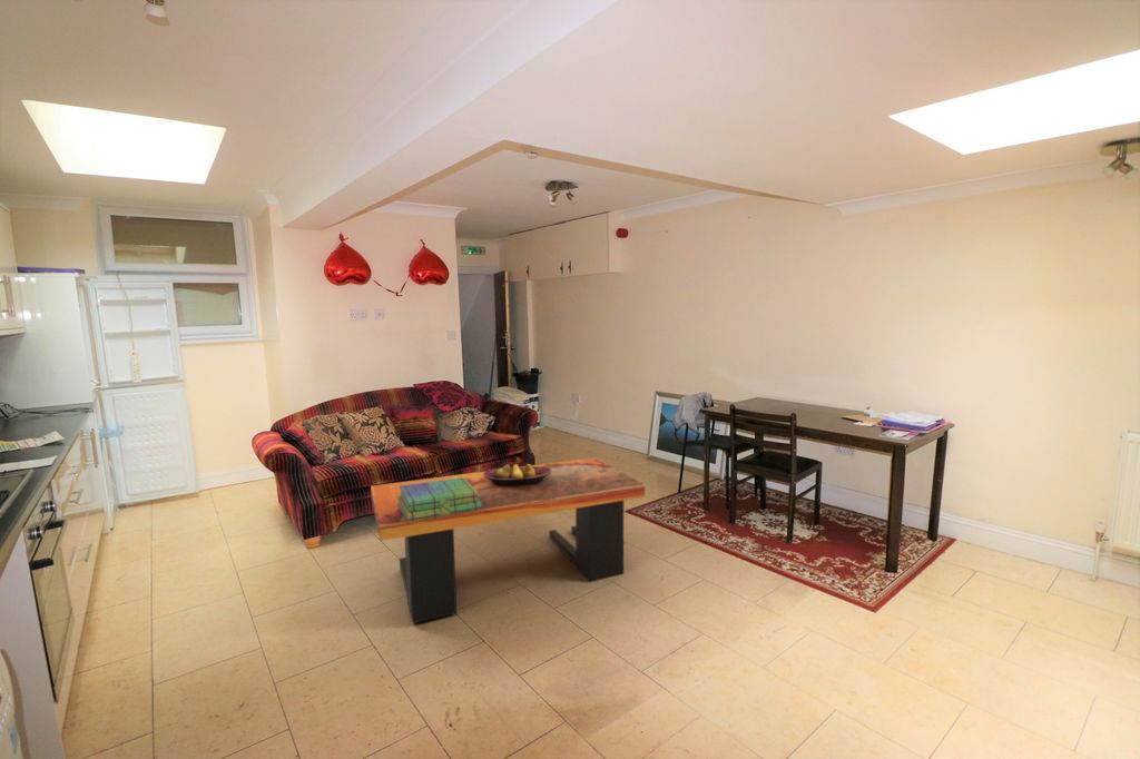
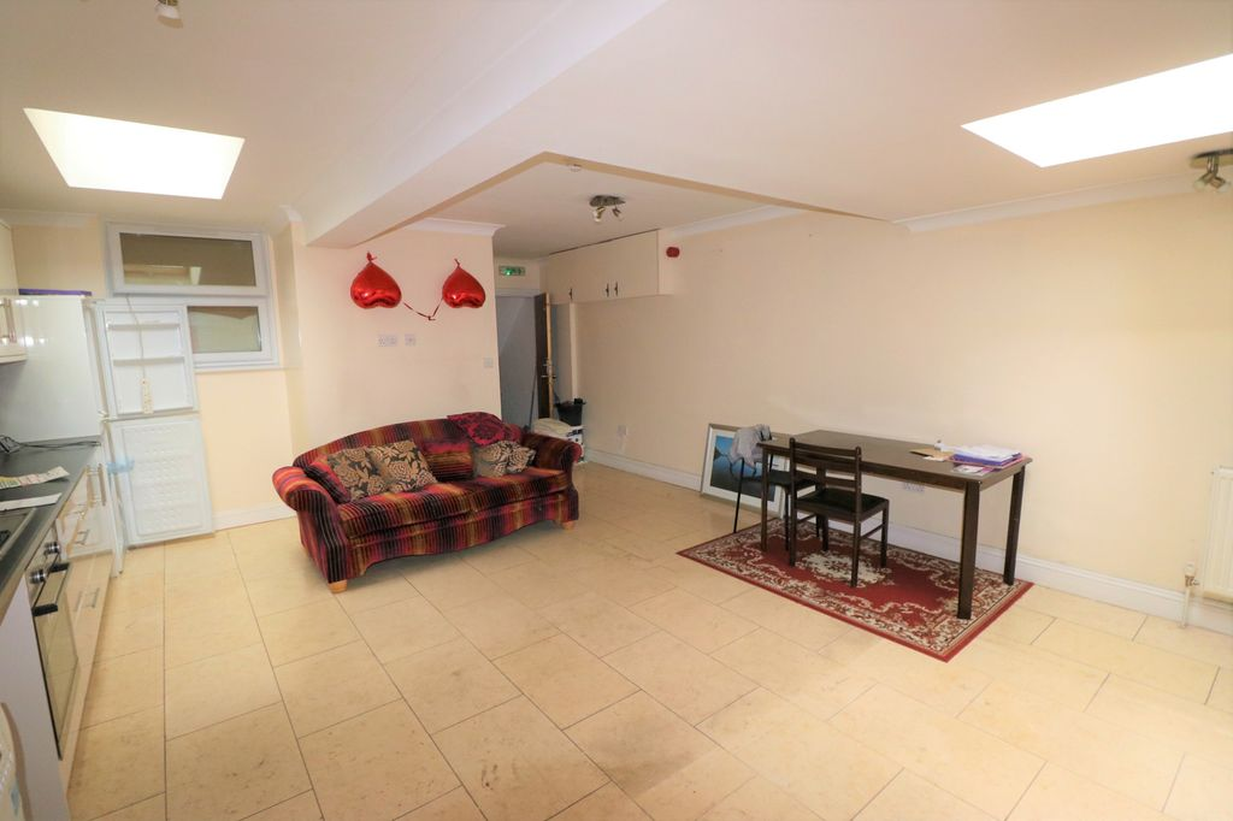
- fruit bowl [483,463,552,486]
- coffee table [370,456,646,624]
- stack of books [397,477,481,522]
